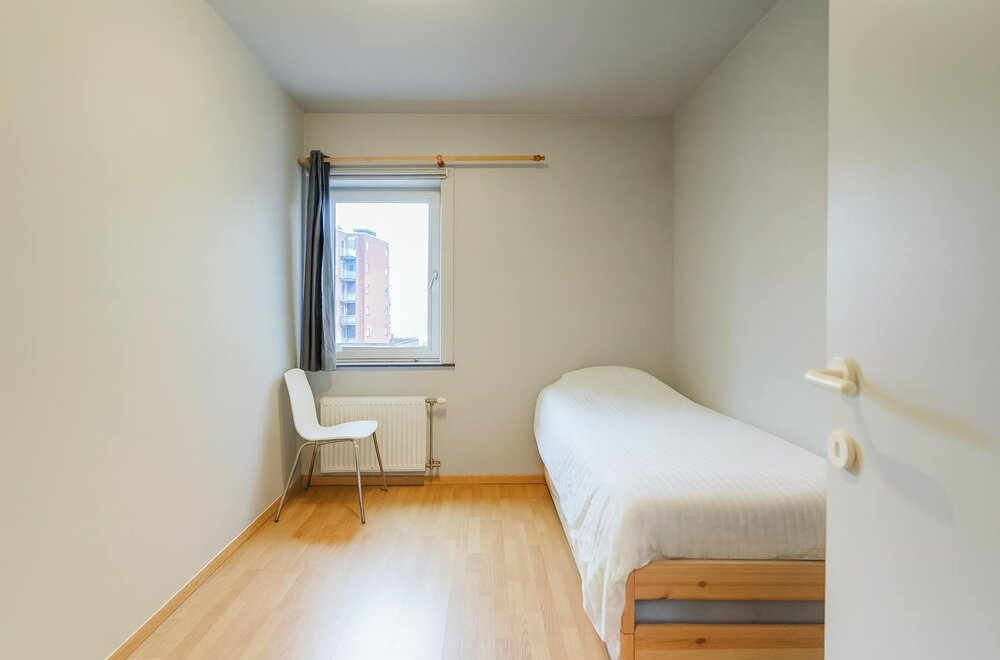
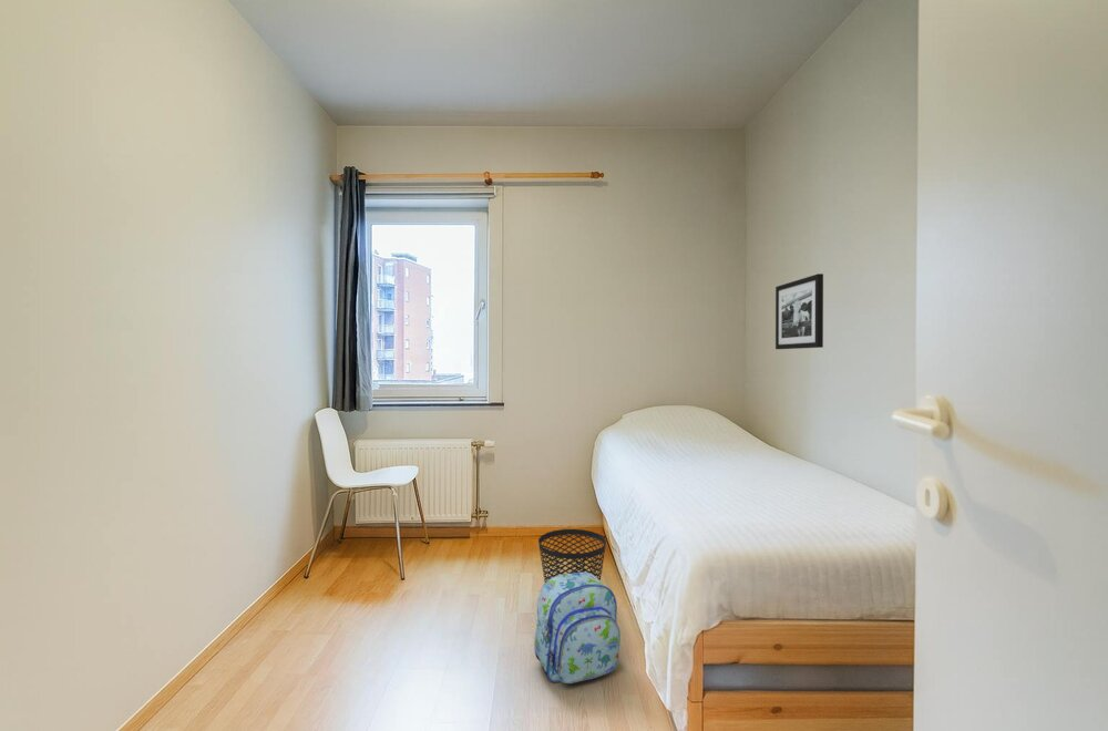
+ picture frame [774,272,824,350]
+ backpack [533,572,622,684]
+ wastebasket [537,528,607,584]
